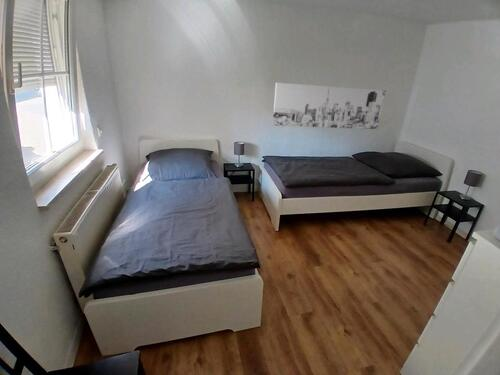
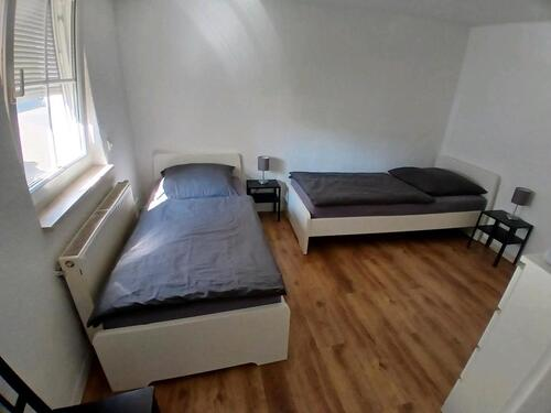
- wall art [271,82,387,130]
